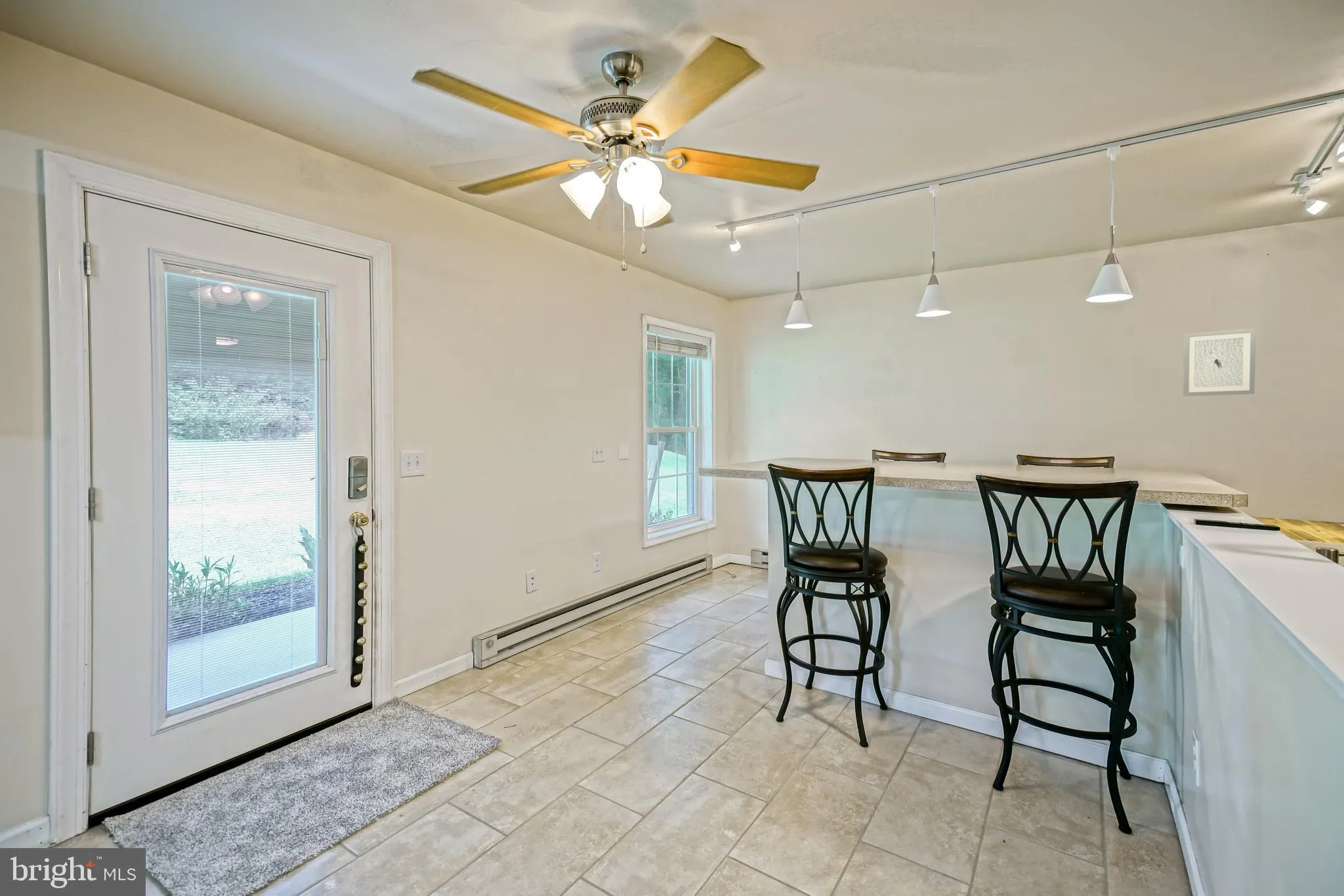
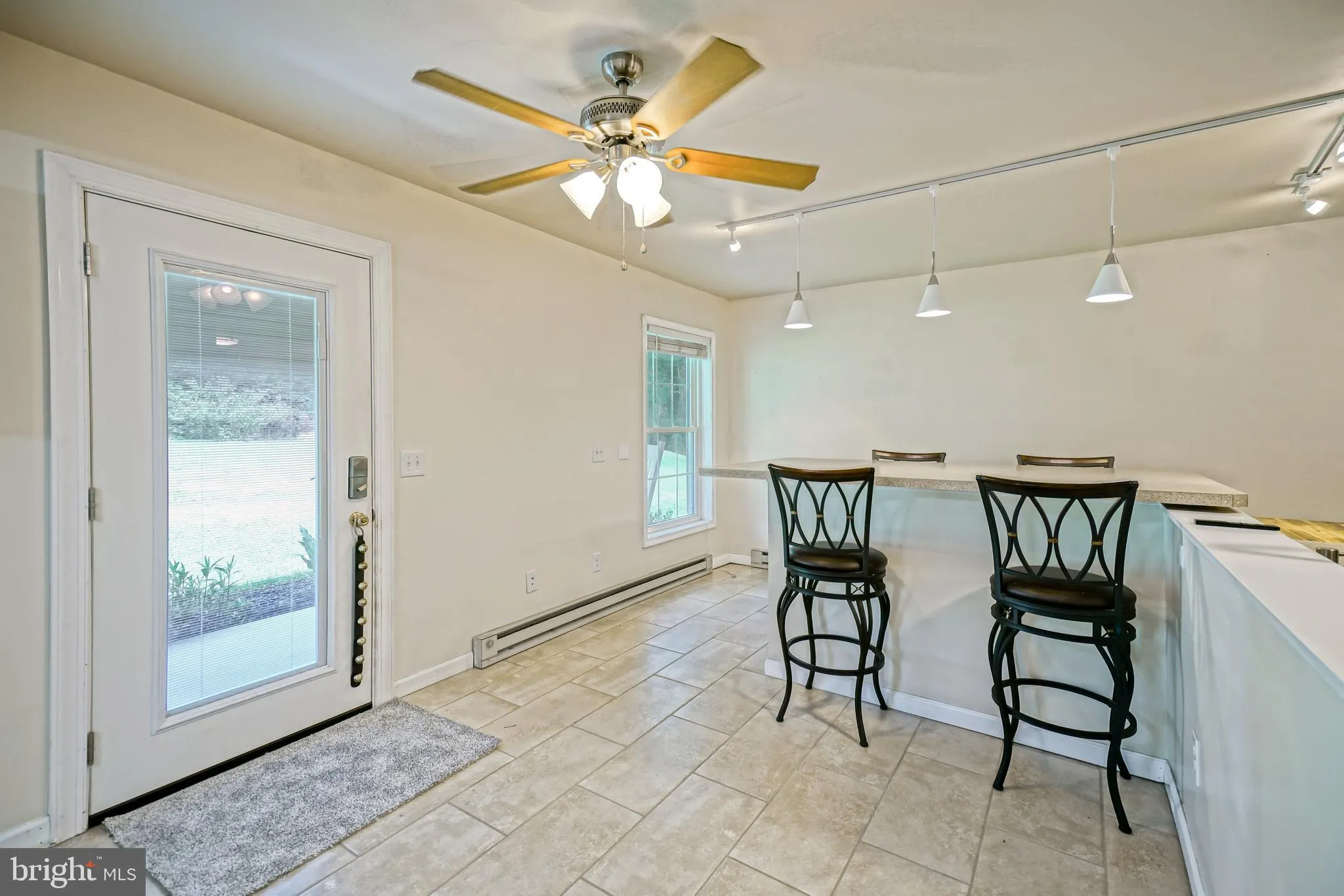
- wall art [1183,327,1257,397]
